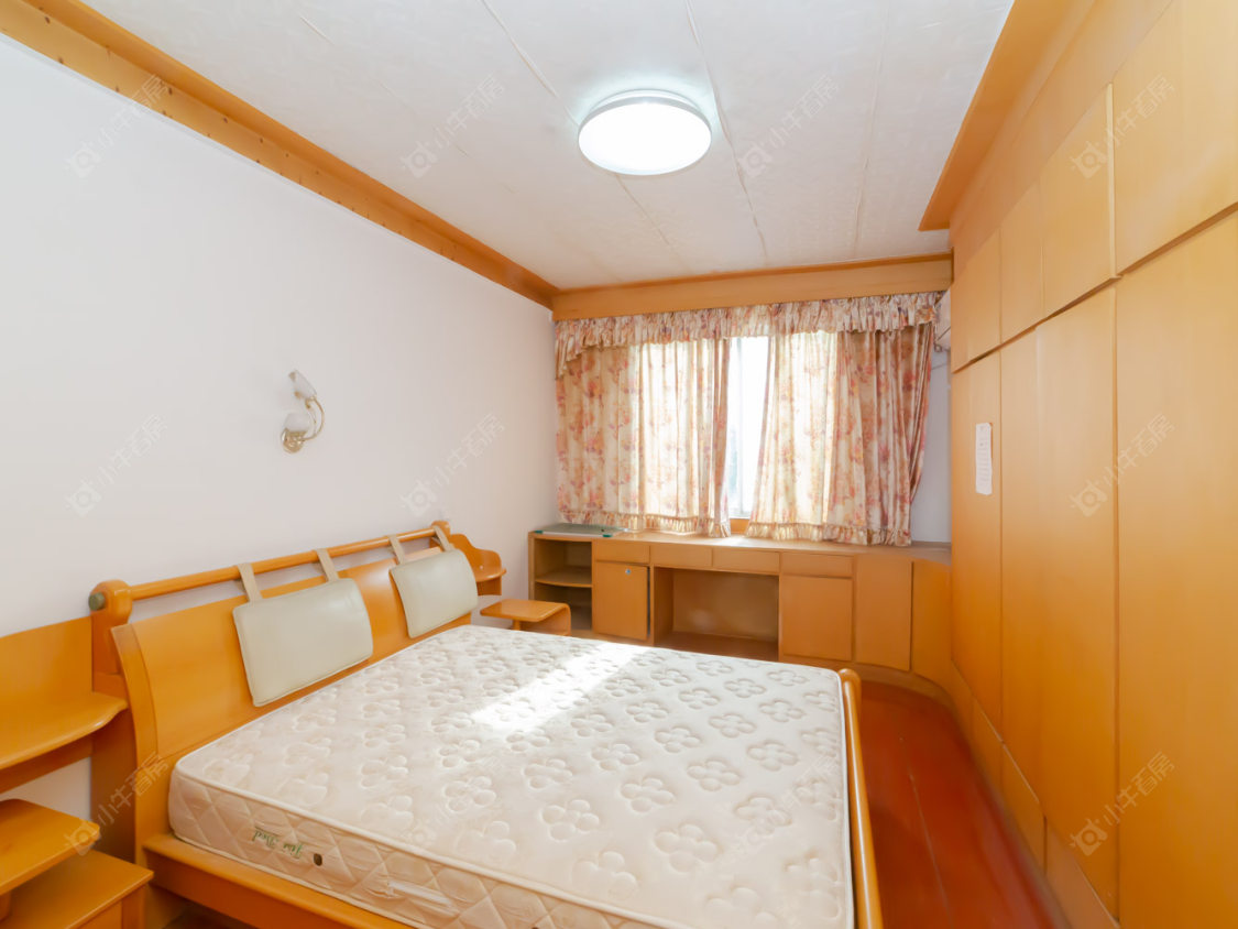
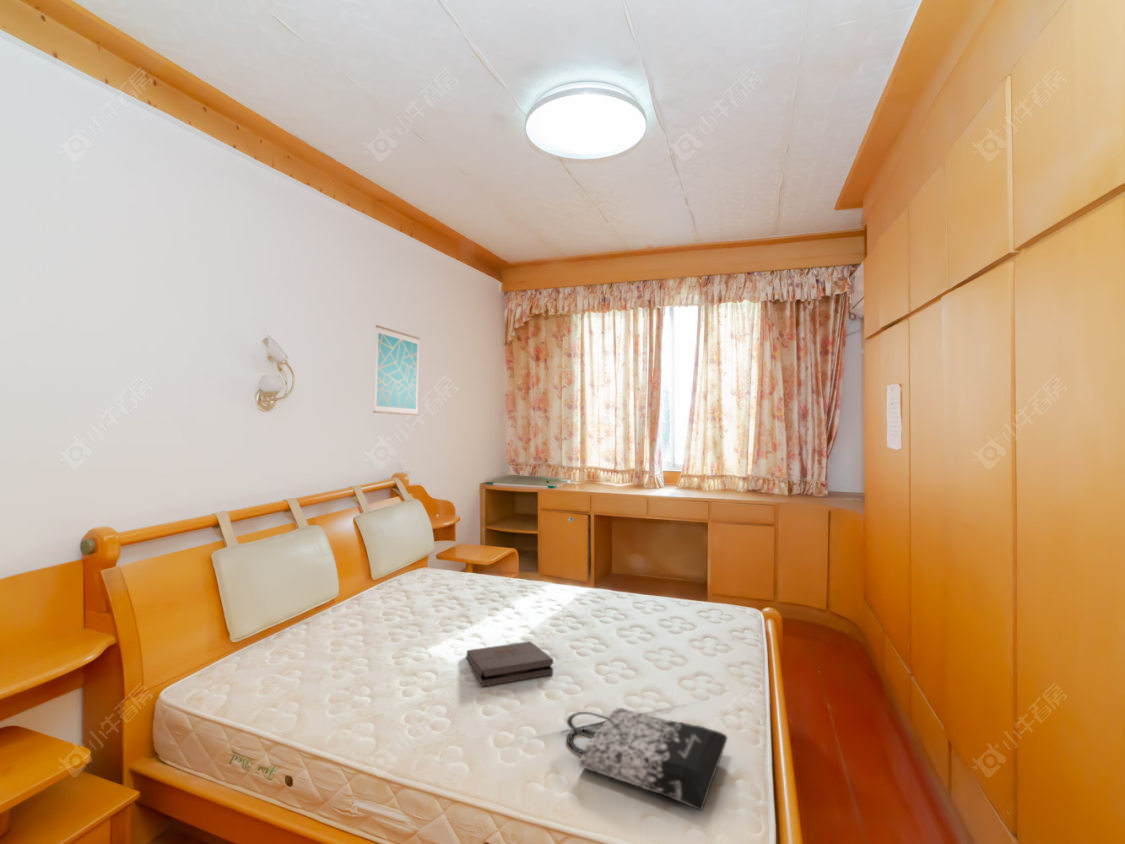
+ wall art [373,324,421,417]
+ pizza box [465,640,554,688]
+ tote bag [566,706,728,812]
